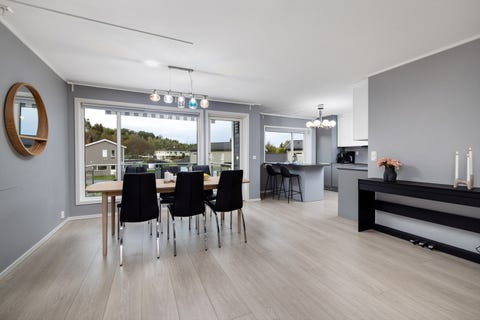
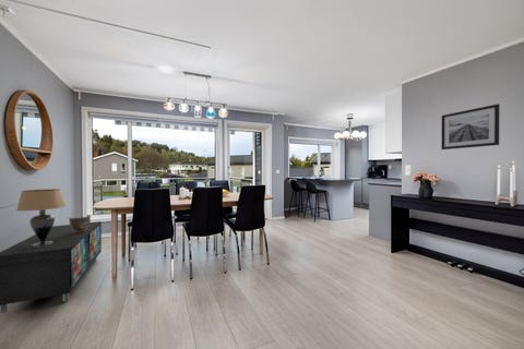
+ table lamp [15,188,67,246]
+ storage cabinet [0,220,103,314]
+ wall art [440,103,501,151]
+ vessel [68,214,93,232]
